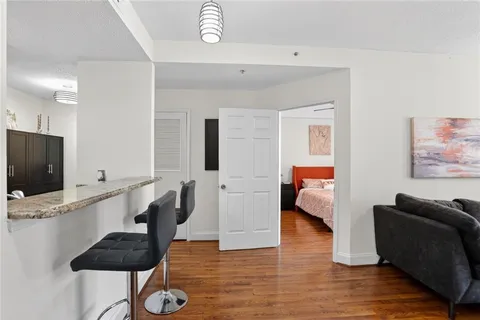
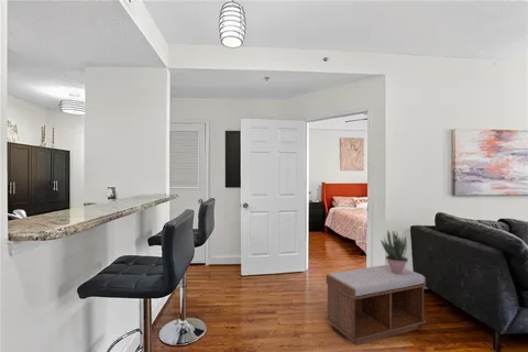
+ bench [324,264,427,346]
+ potted plant [380,229,409,274]
